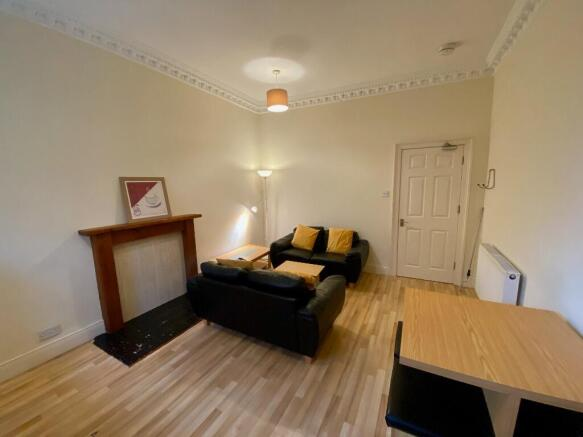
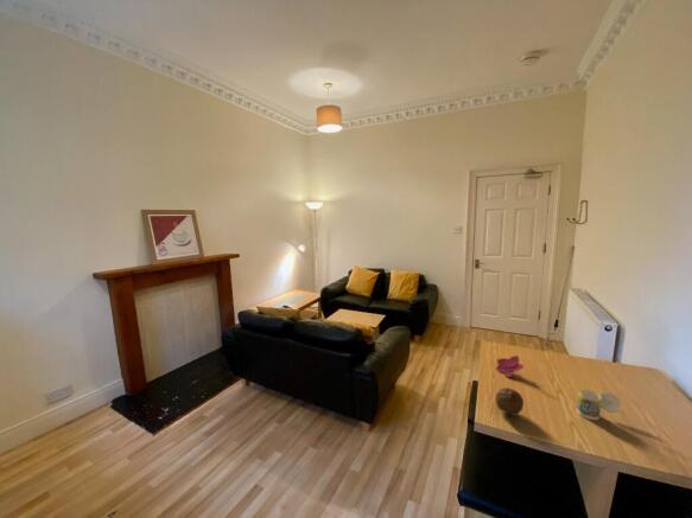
+ cup [576,389,623,421]
+ fruit [495,386,525,416]
+ flower [495,354,525,378]
